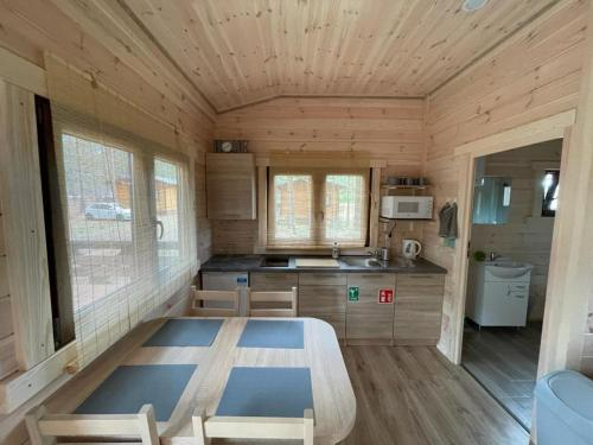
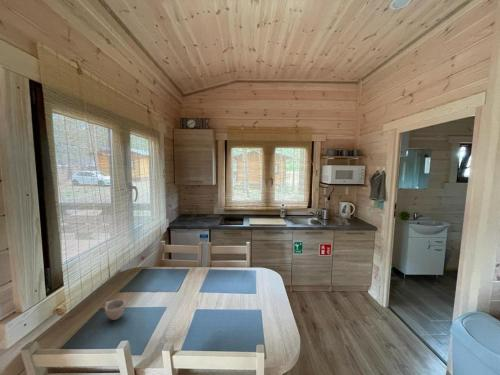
+ cup [103,298,127,321]
